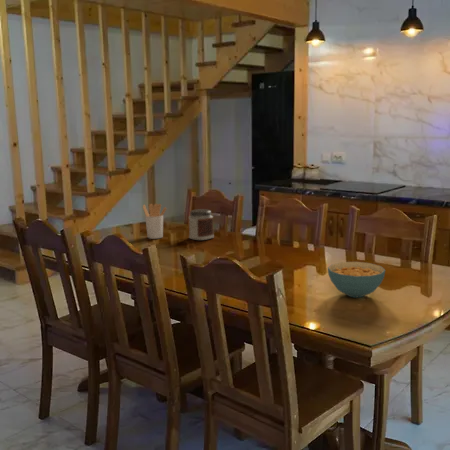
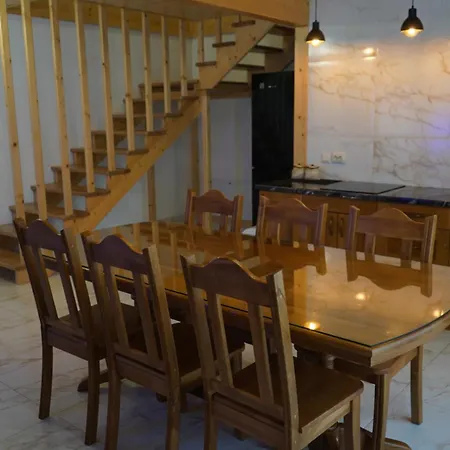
- cereal bowl [327,261,386,298]
- jar [187,208,215,241]
- utensil holder [142,203,168,240]
